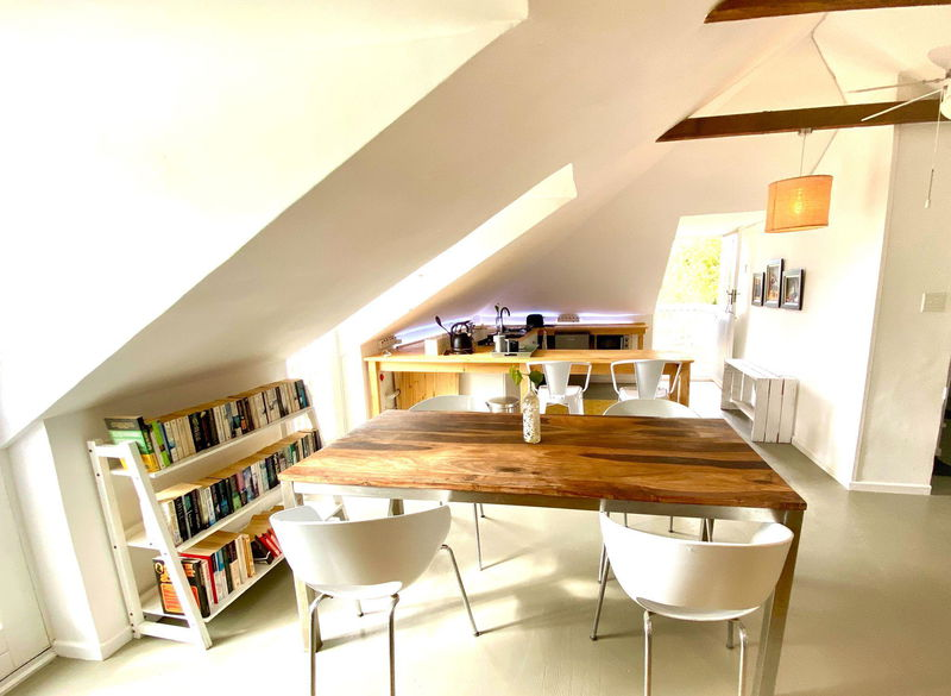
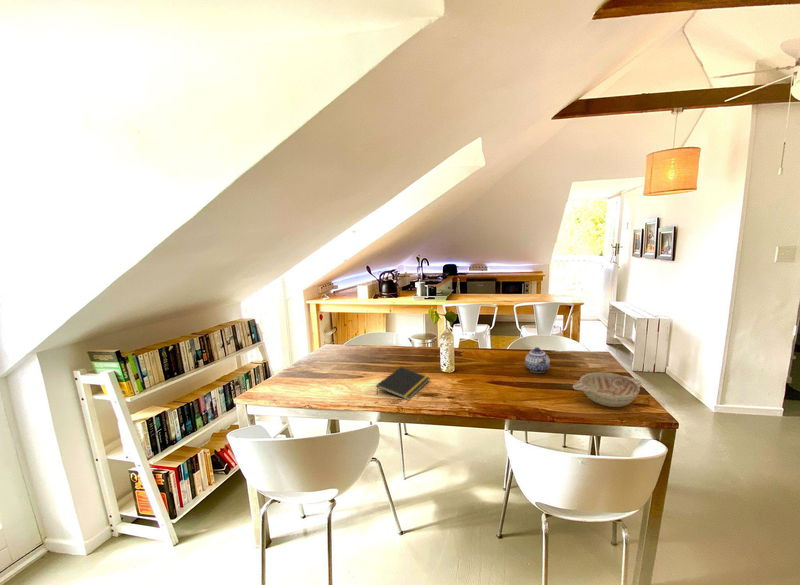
+ decorative bowl [572,371,643,408]
+ teapot [524,346,551,374]
+ notepad [375,366,431,401]
